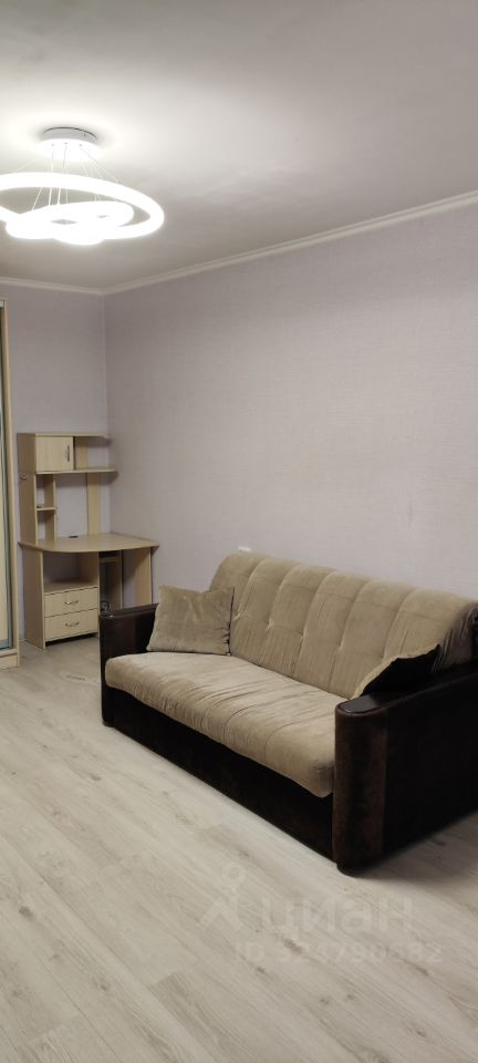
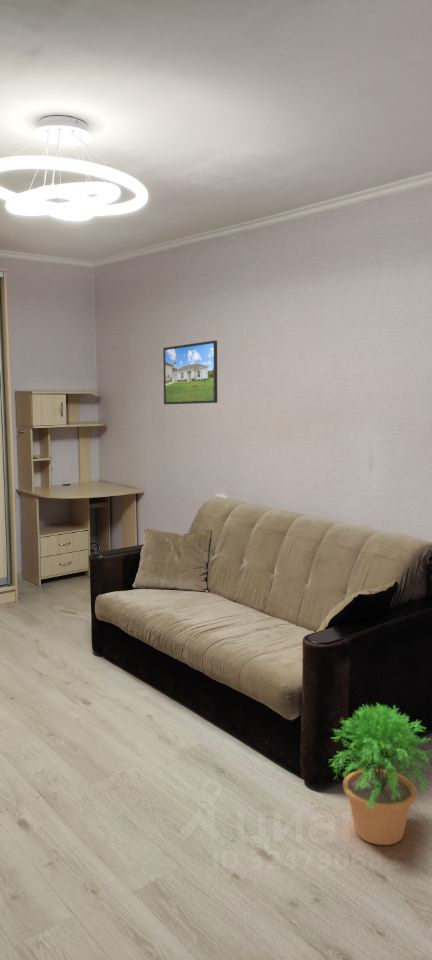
+ potted plant [328,701,432,846]
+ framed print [162,339,218,405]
